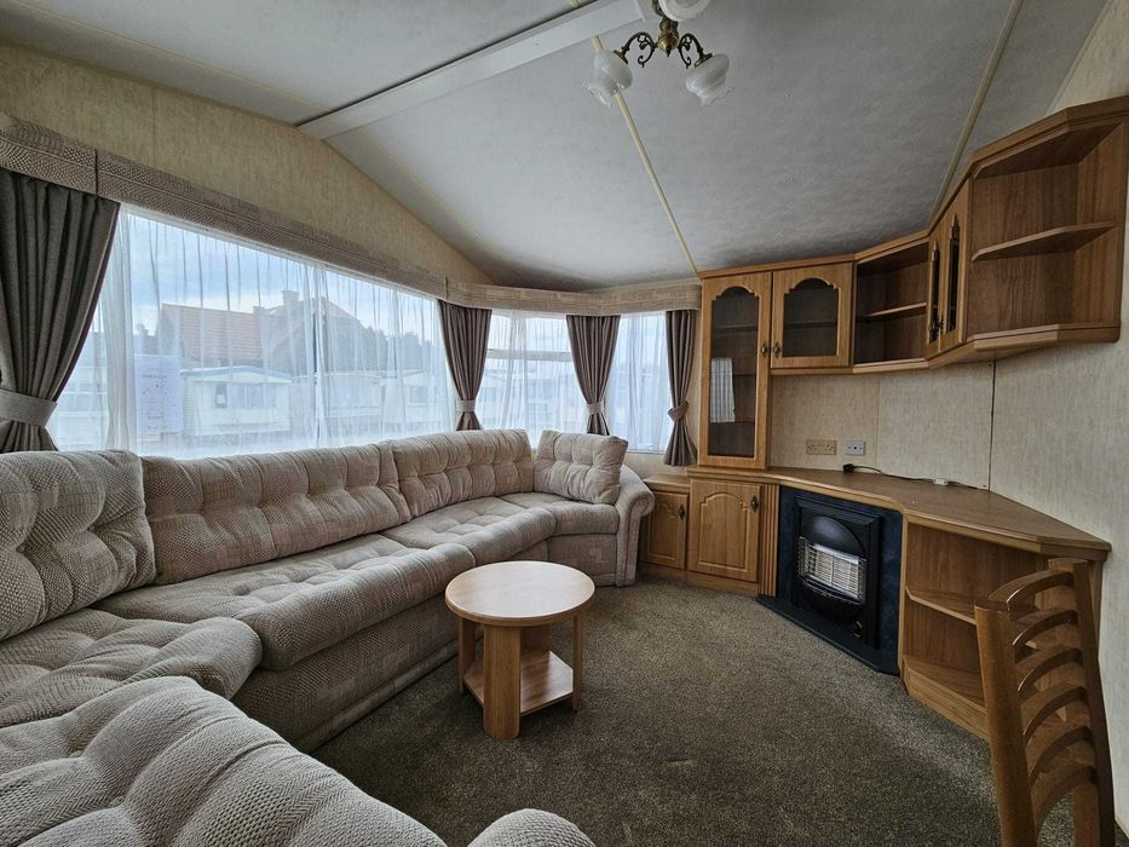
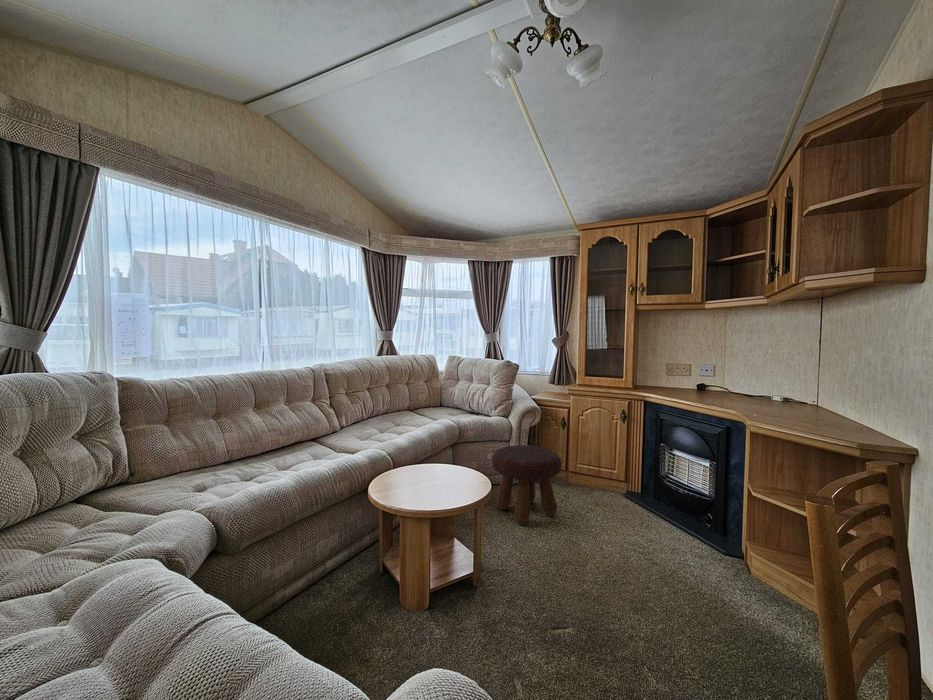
+ footstool [491,444,562,526]
